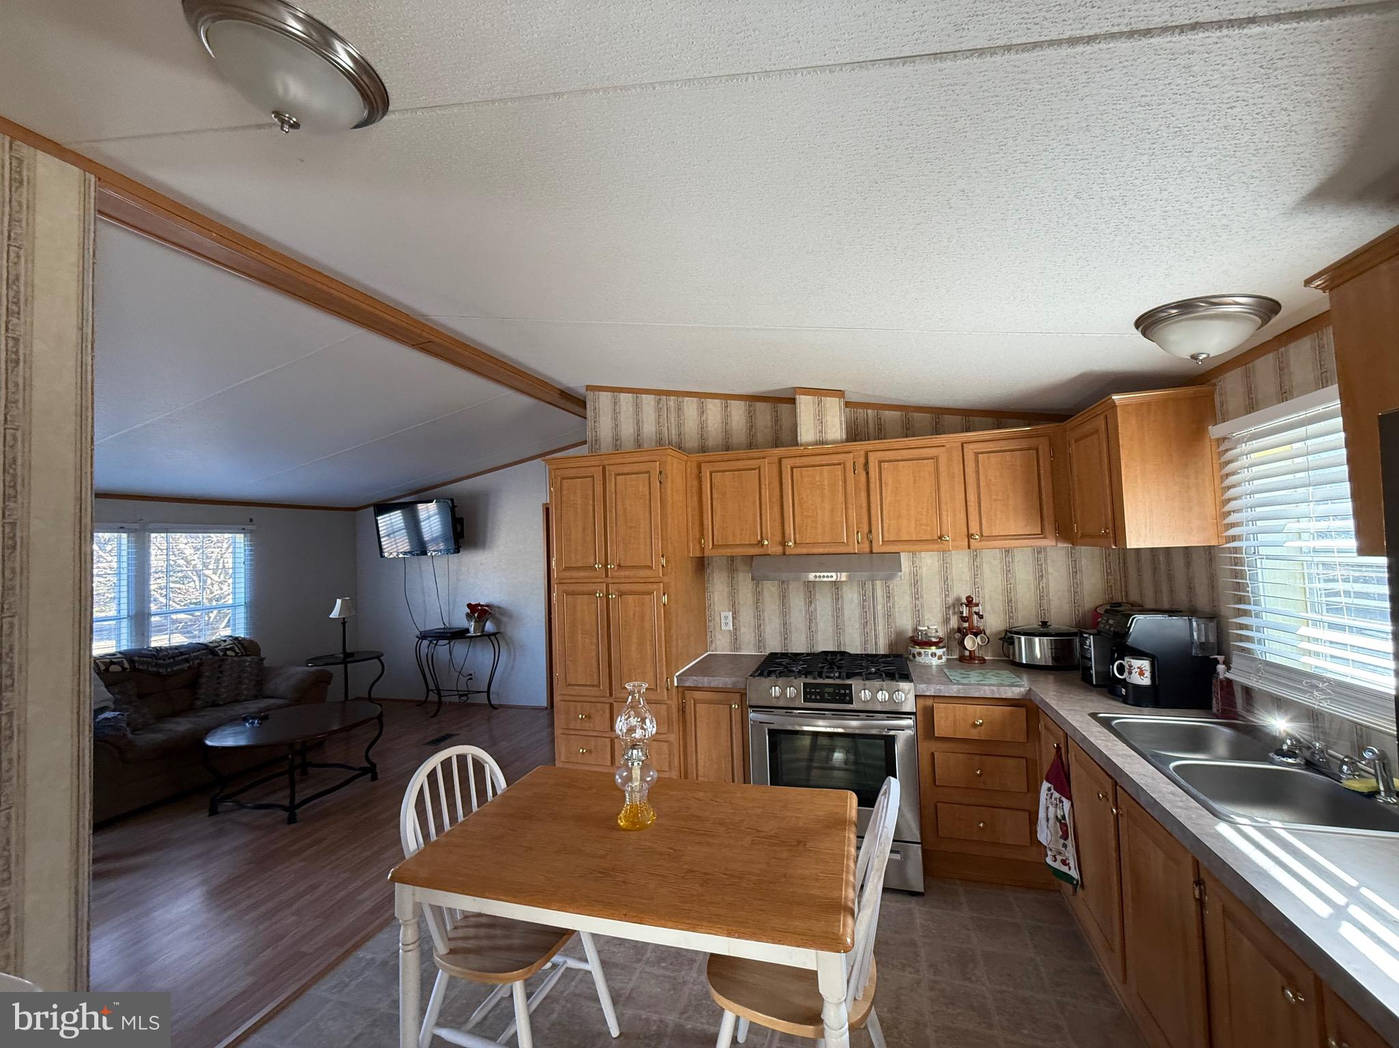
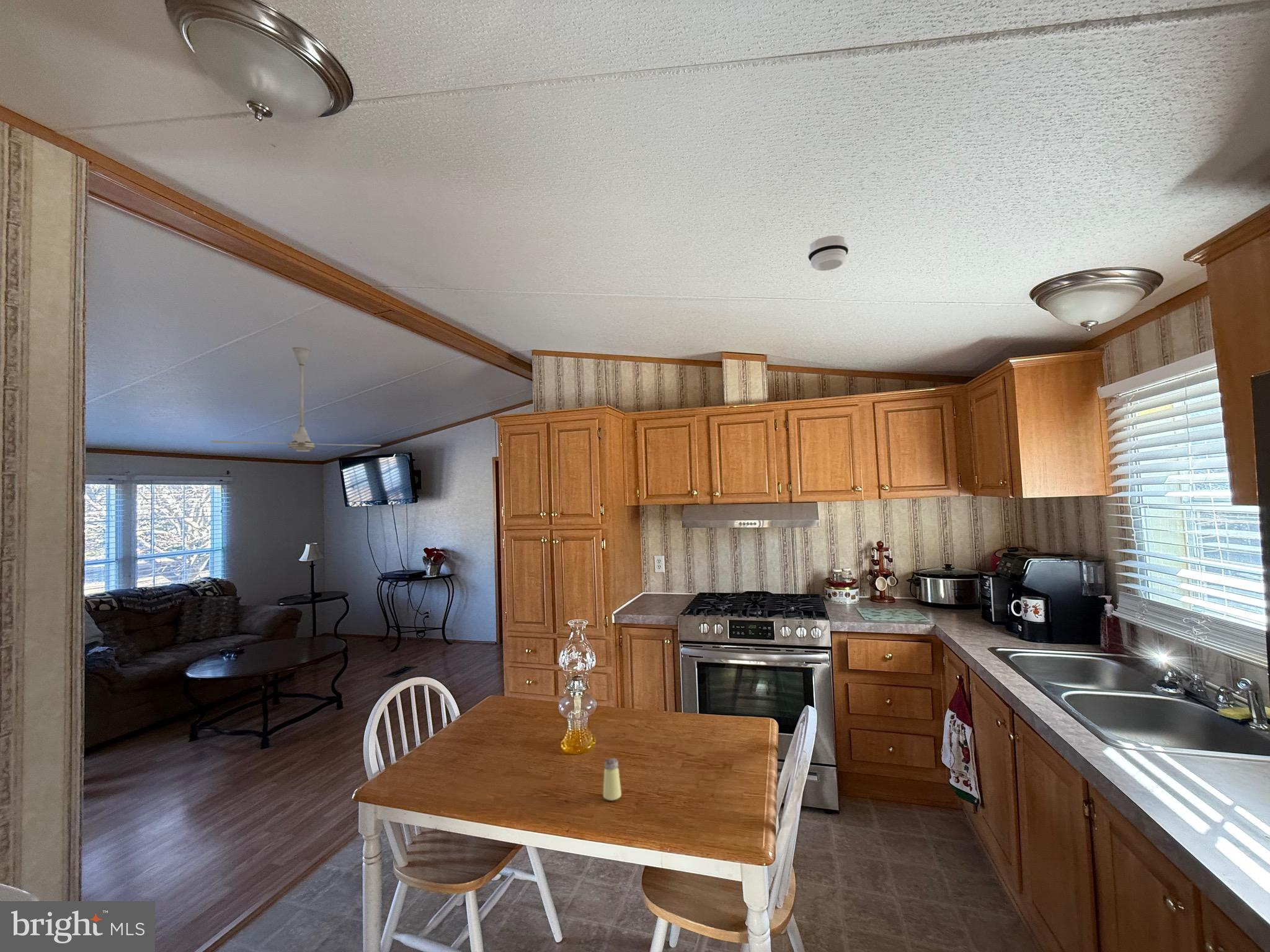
+ smoke detector [807,235,849,271]
+ ceiling fan [210,346,381,452]
+ saltshaker [603,757,622,801]
